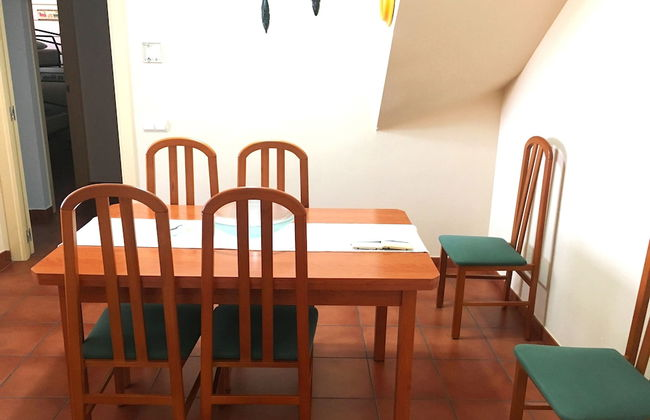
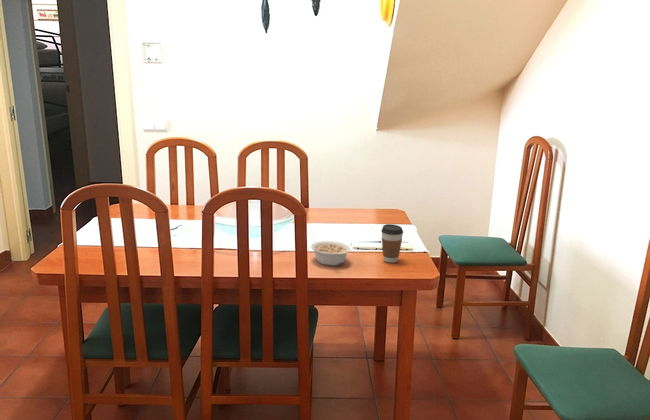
+ coffee cup [380,223,404,264]
+ legume [310,240,351,267]
